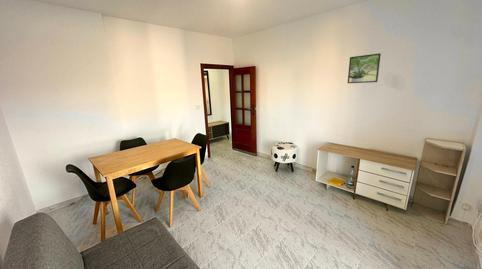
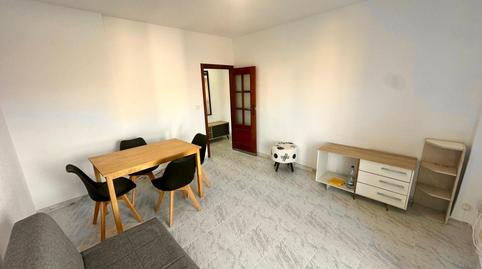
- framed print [347,52,382,84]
